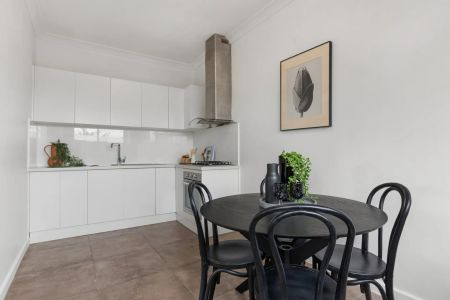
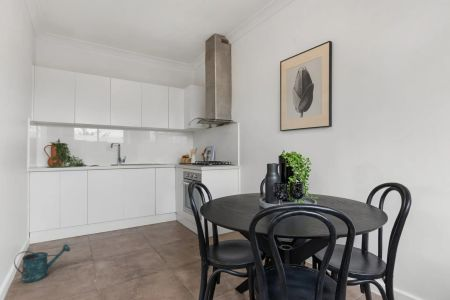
+ watering can [13,243,71,284]
